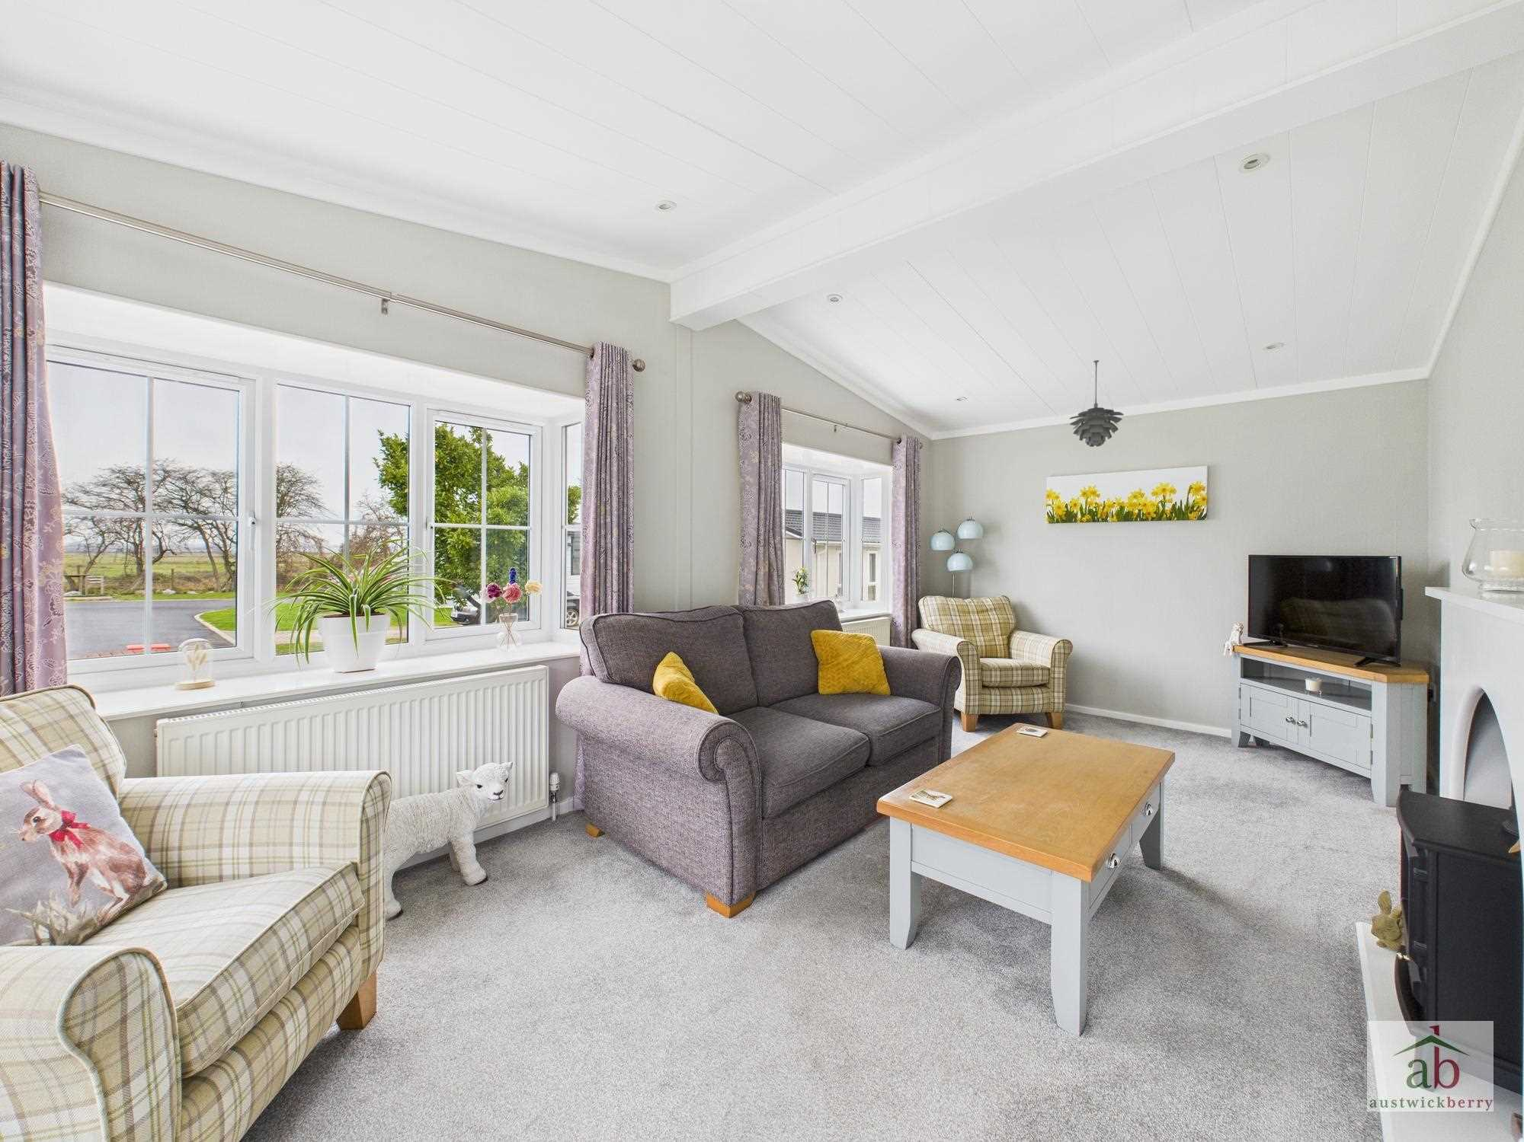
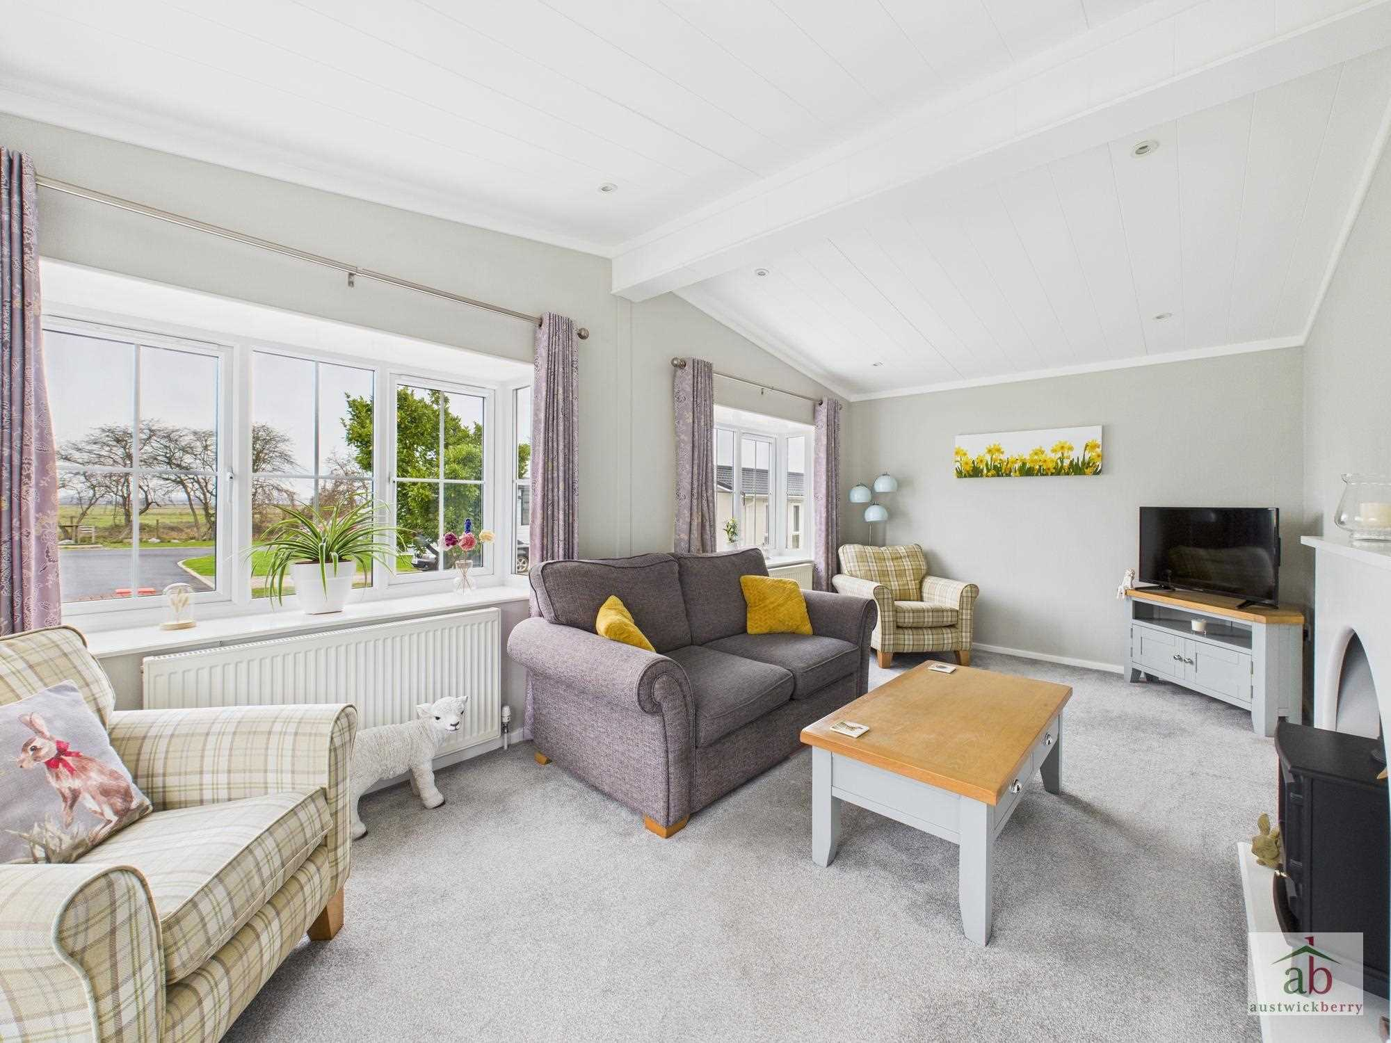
- pendant light [1069,360,1124,447]
